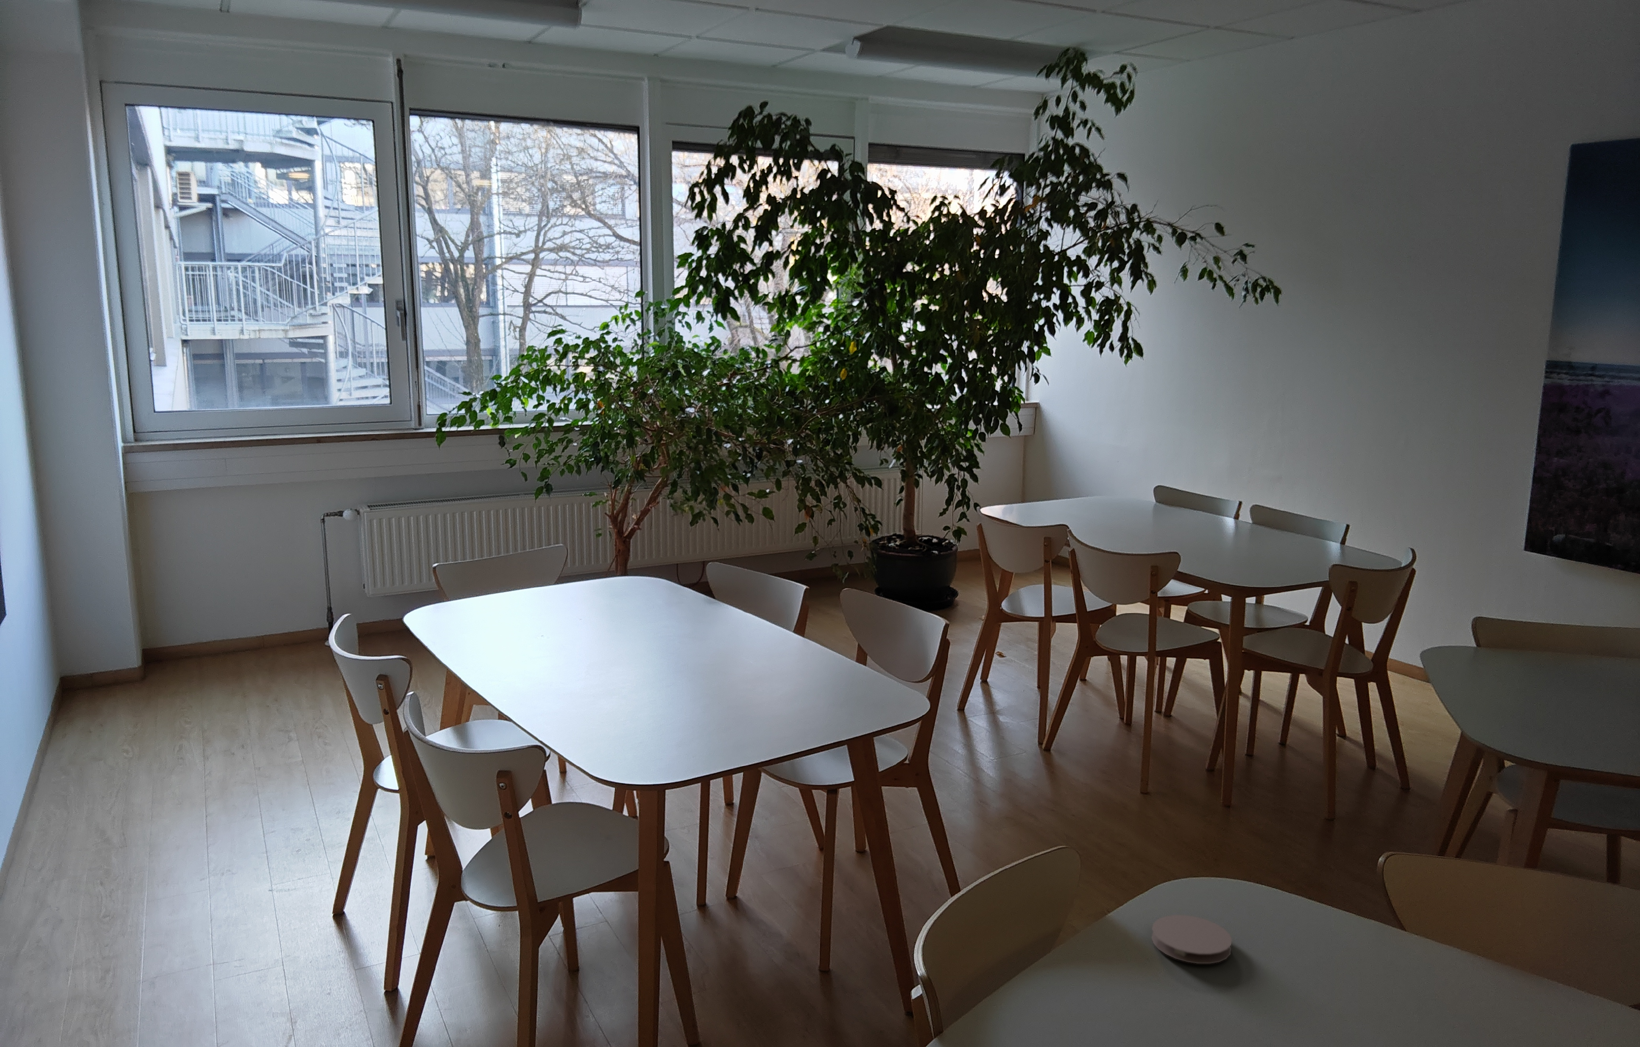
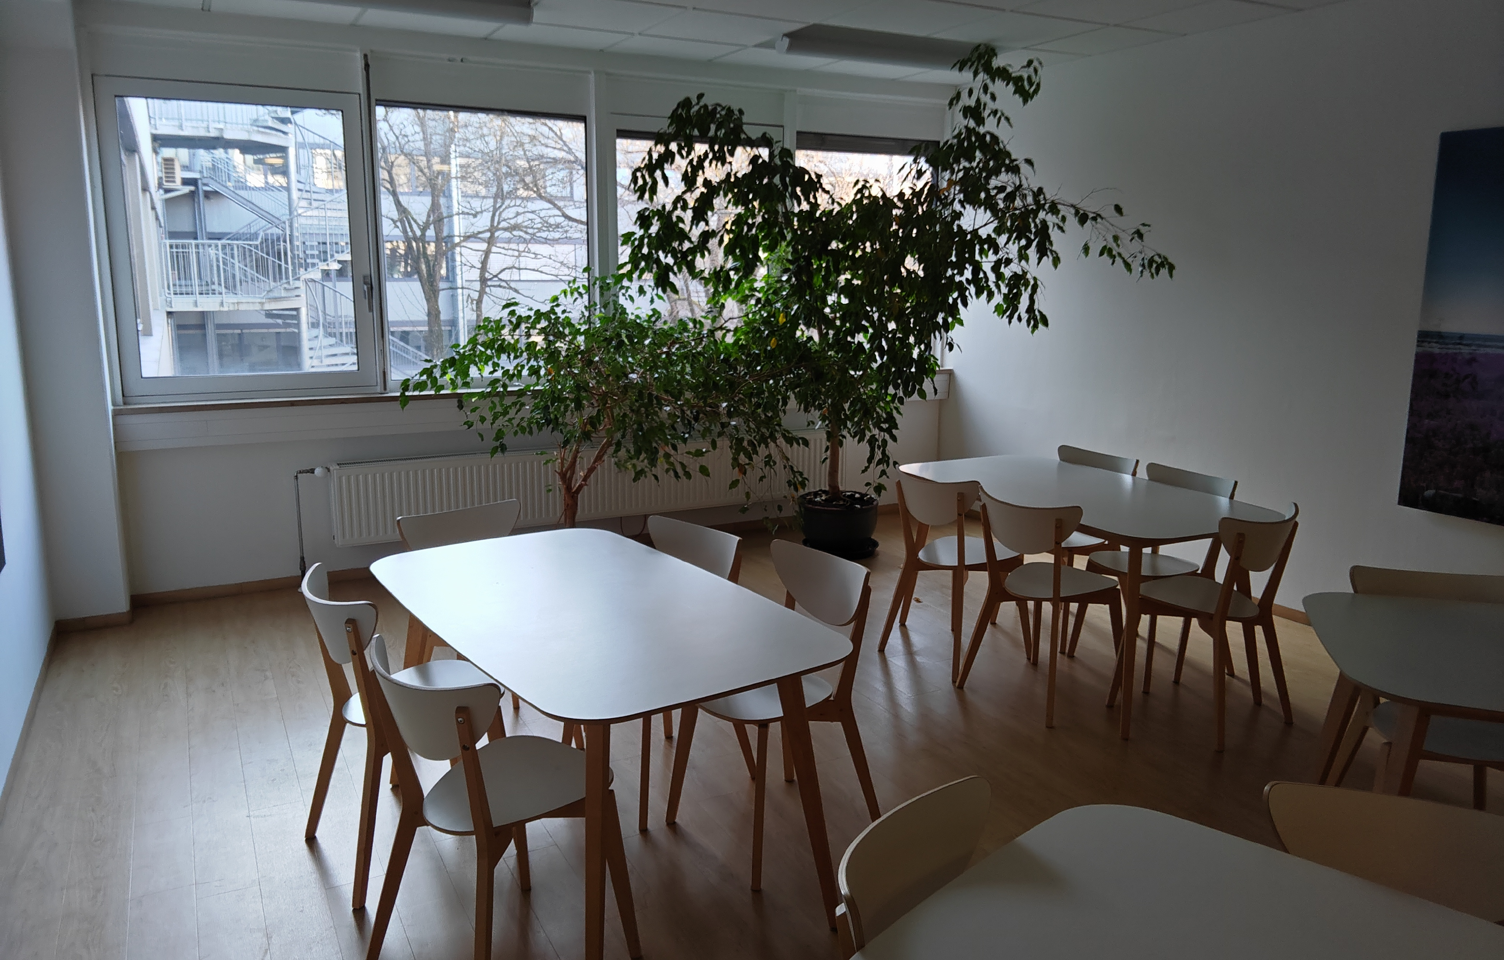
- coaster [1151,914,1232,965]
